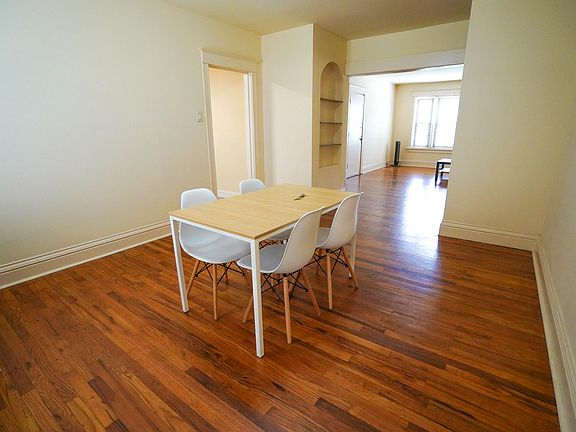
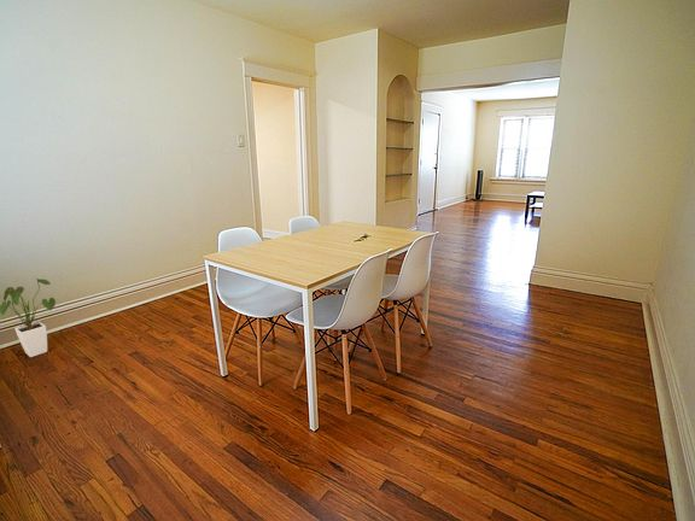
+ house plant [0,277,57,358]
